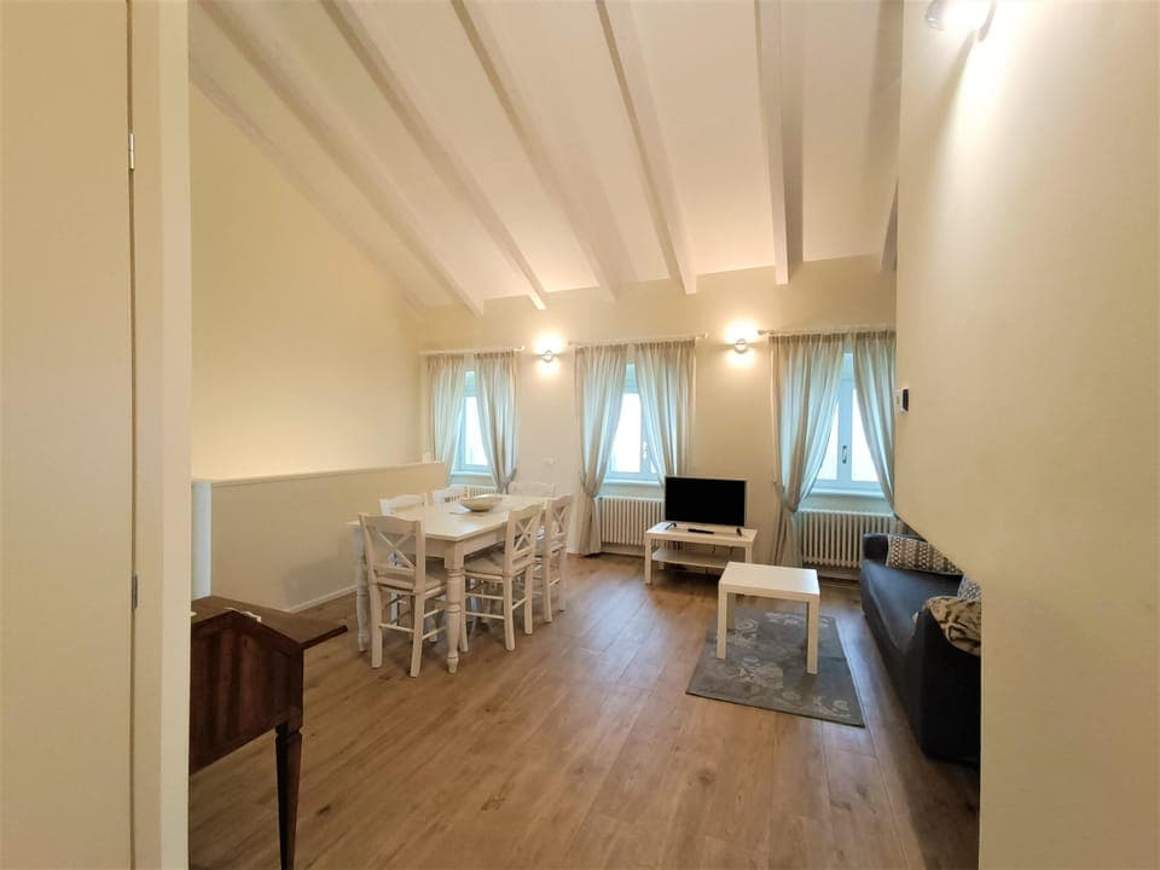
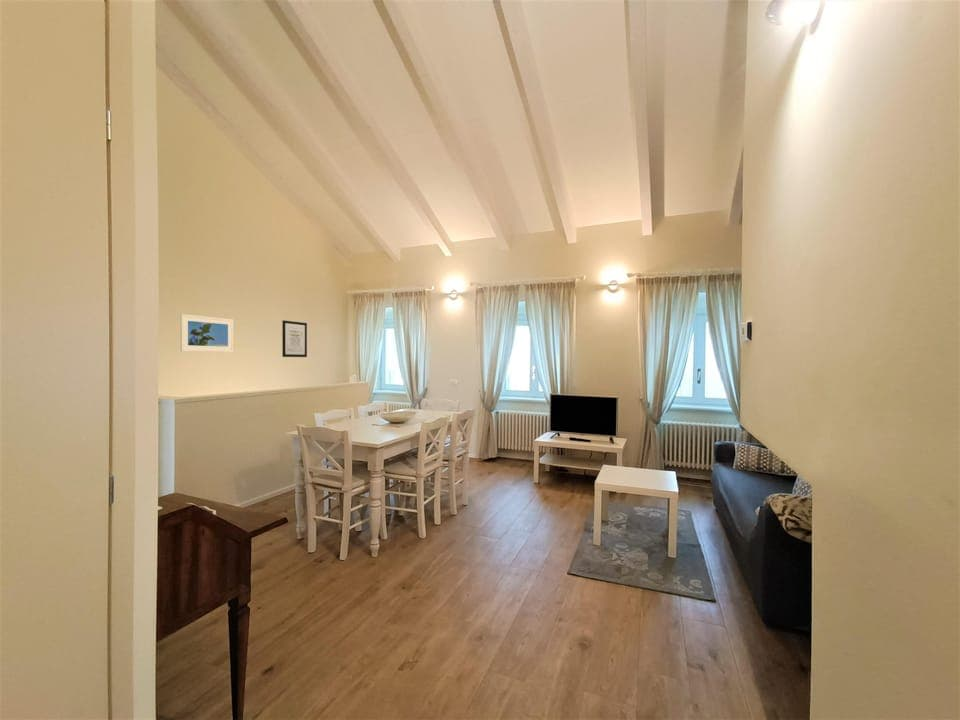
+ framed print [179,313,234,353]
+ wall art [281,319,308,358]
